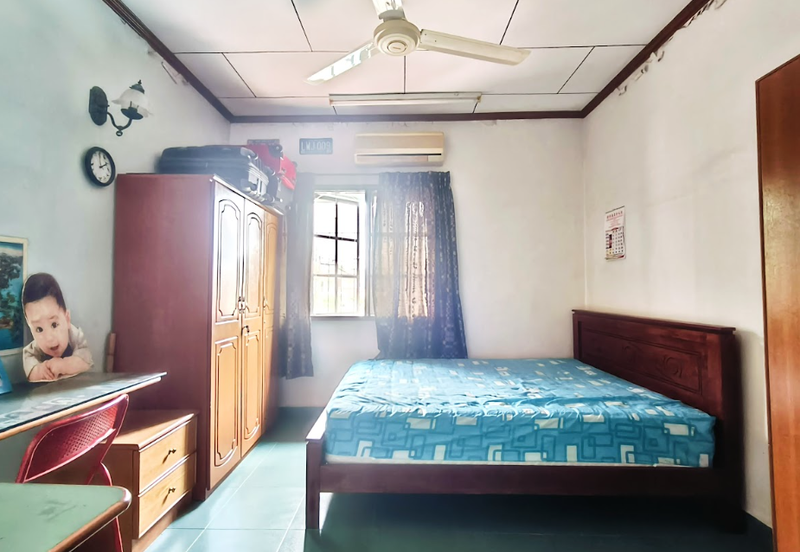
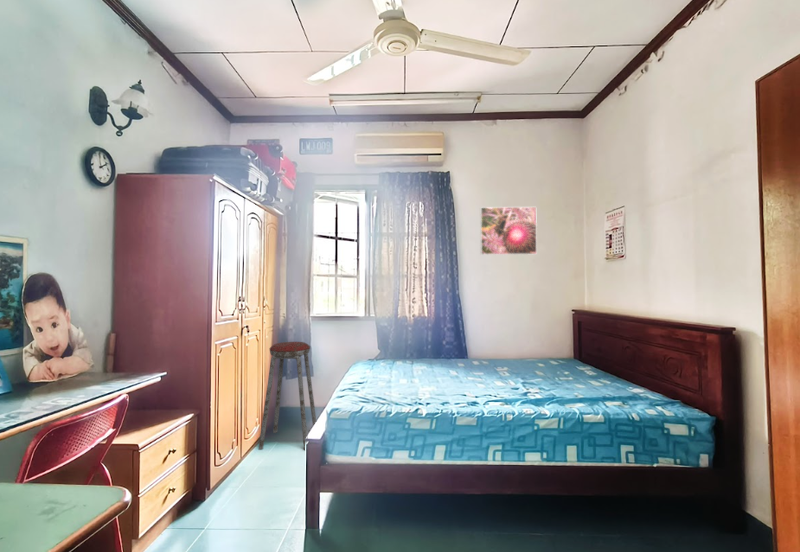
+ music stool [257,341,317,451]
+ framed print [479,206,538,256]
